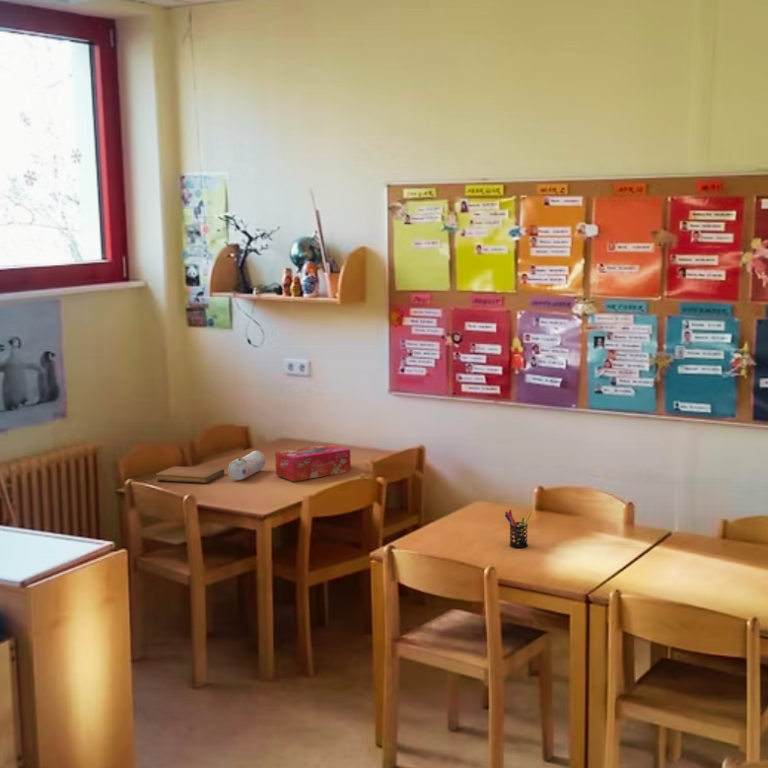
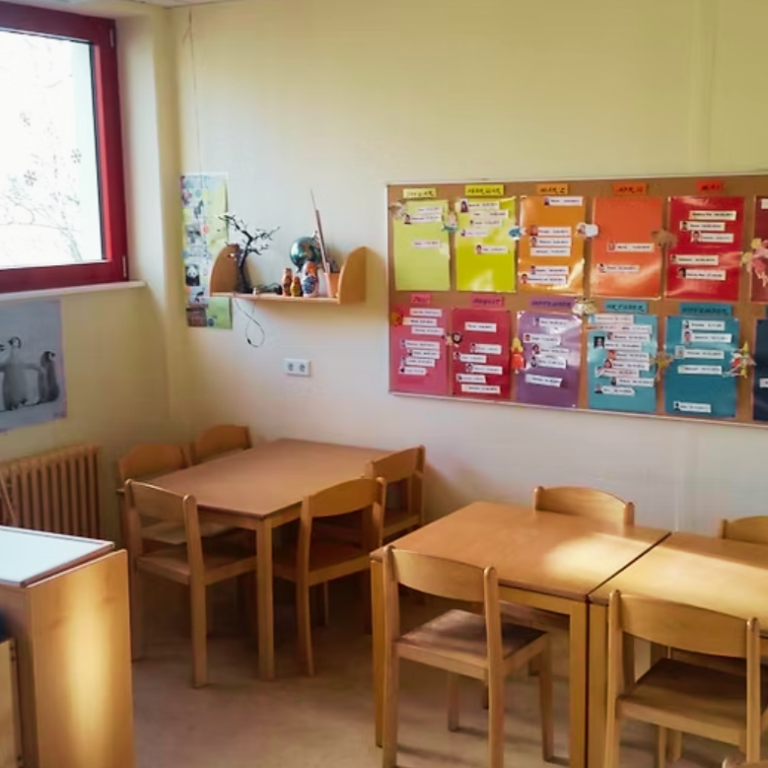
- pen holder [504,509,532,549]
- pencil case [228,450,266,481]
- notebook [155,466,225,484]
- tissue box [274,443,352,482]
